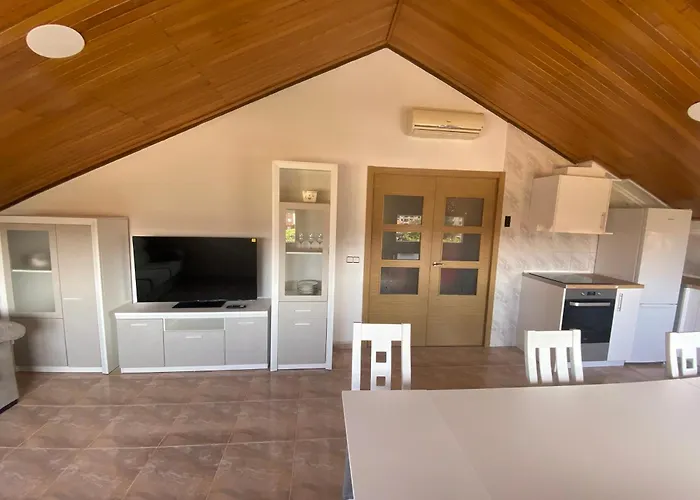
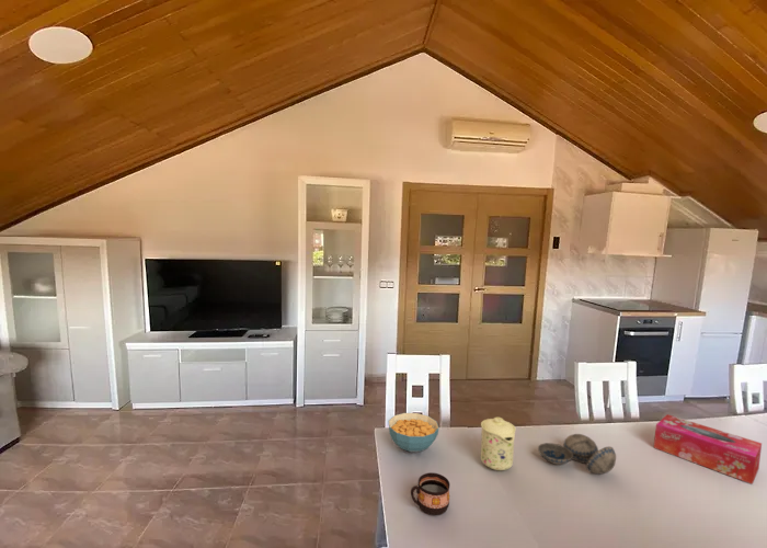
+ cup [410,471,450,516]
+ mug [480,416,517,471]
+ decorative bowl [537,433,617,475]
+ tissue box [653,413,763,486]
+ cereal bowl [388,412,440,453]
